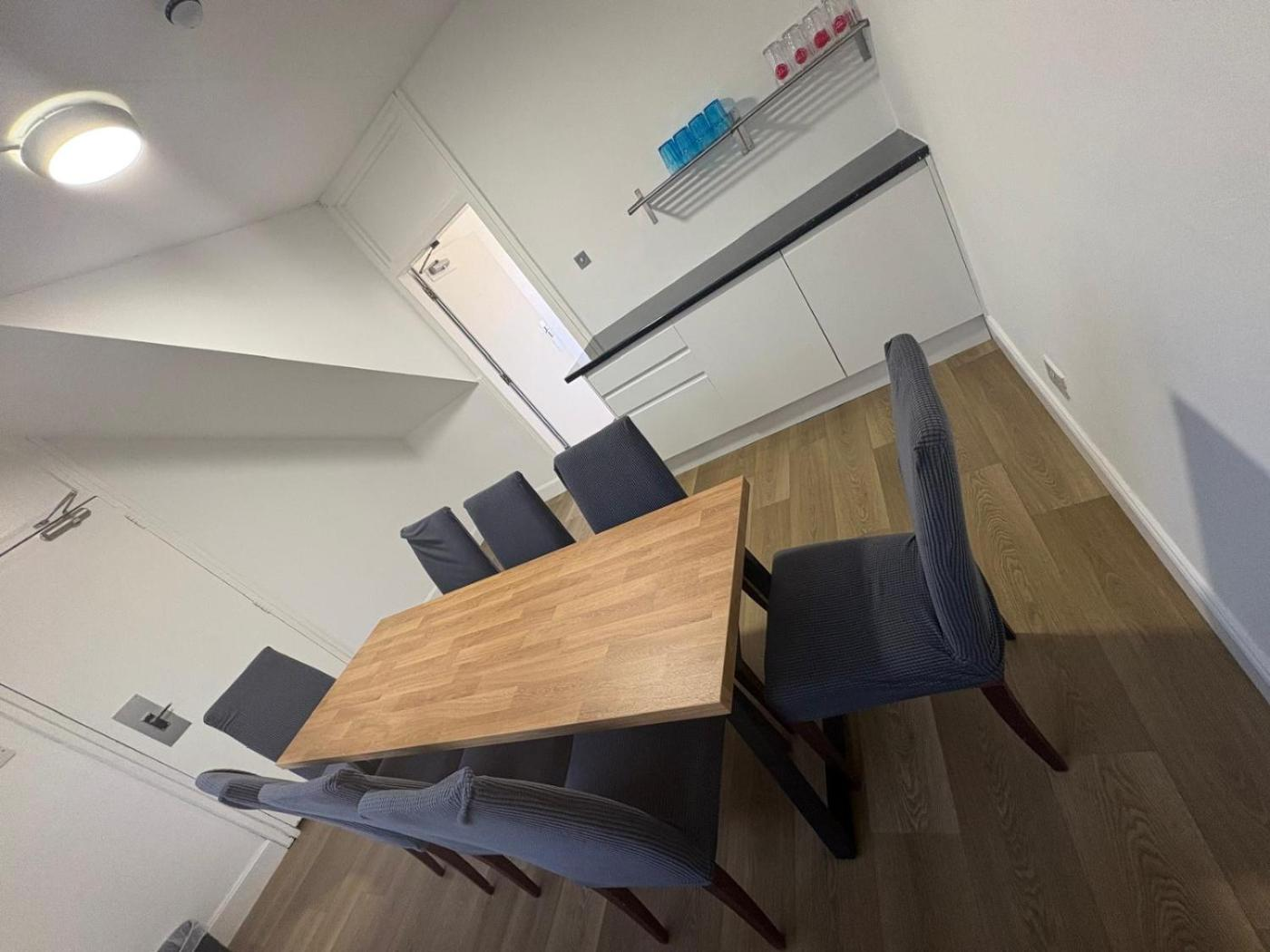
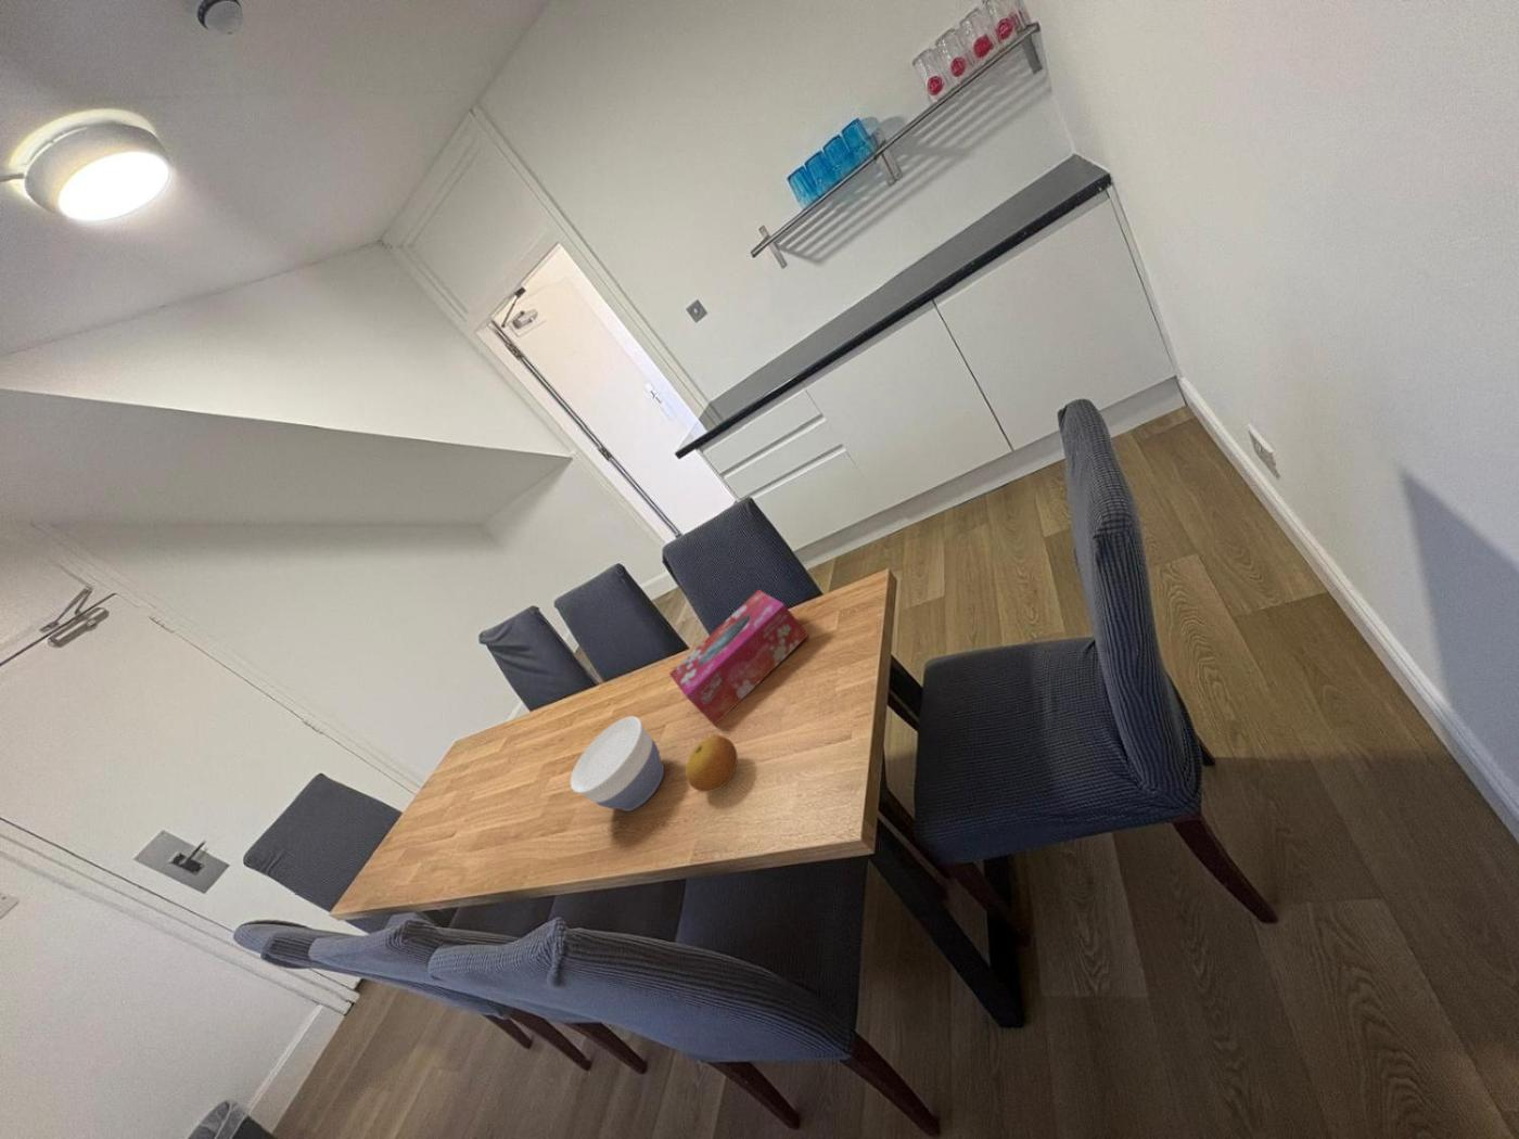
+ bowl [569,714,665,812]
+ fruit [684,735,739,793]
+ tissue box [669,589,811,726]
